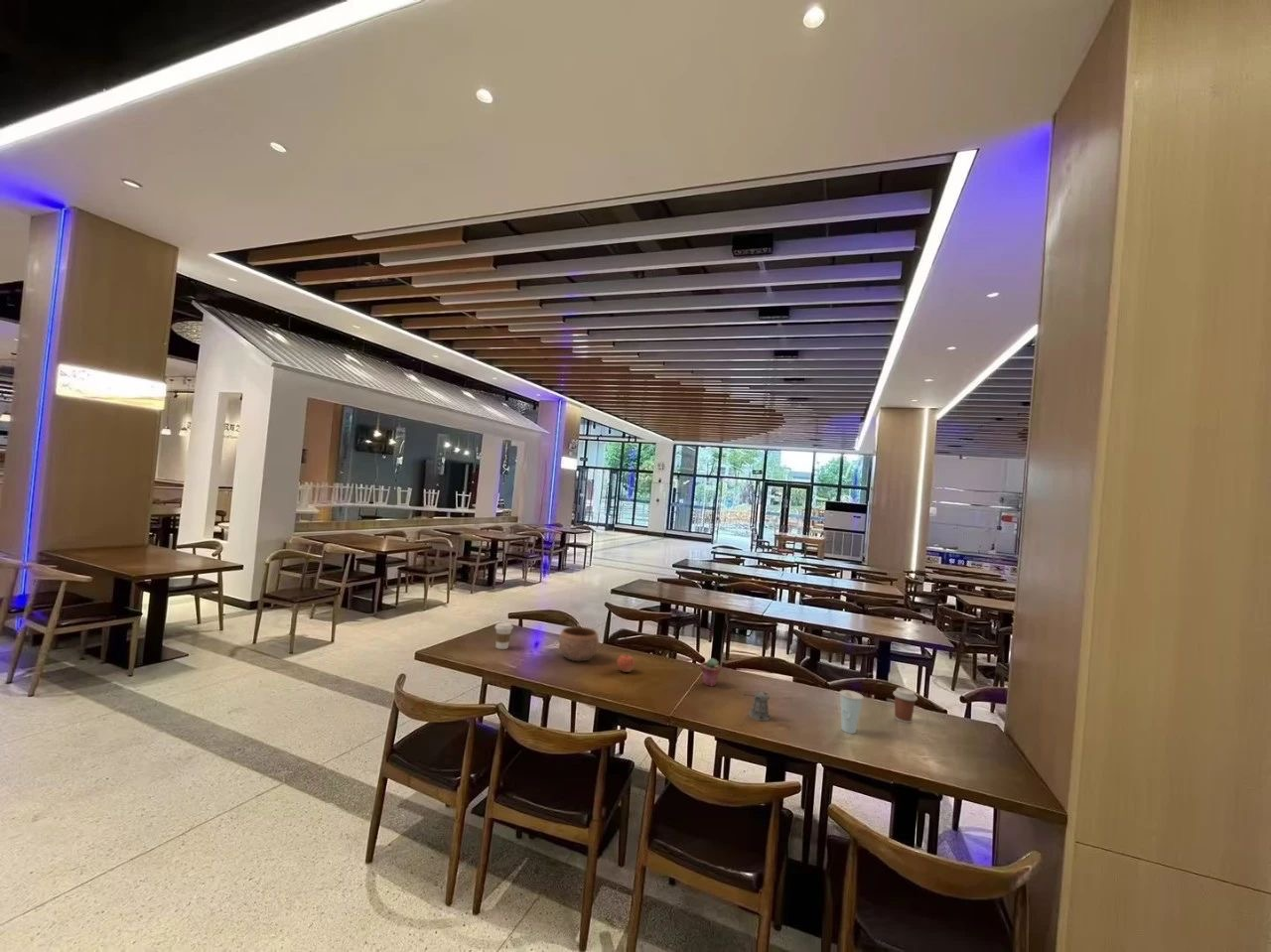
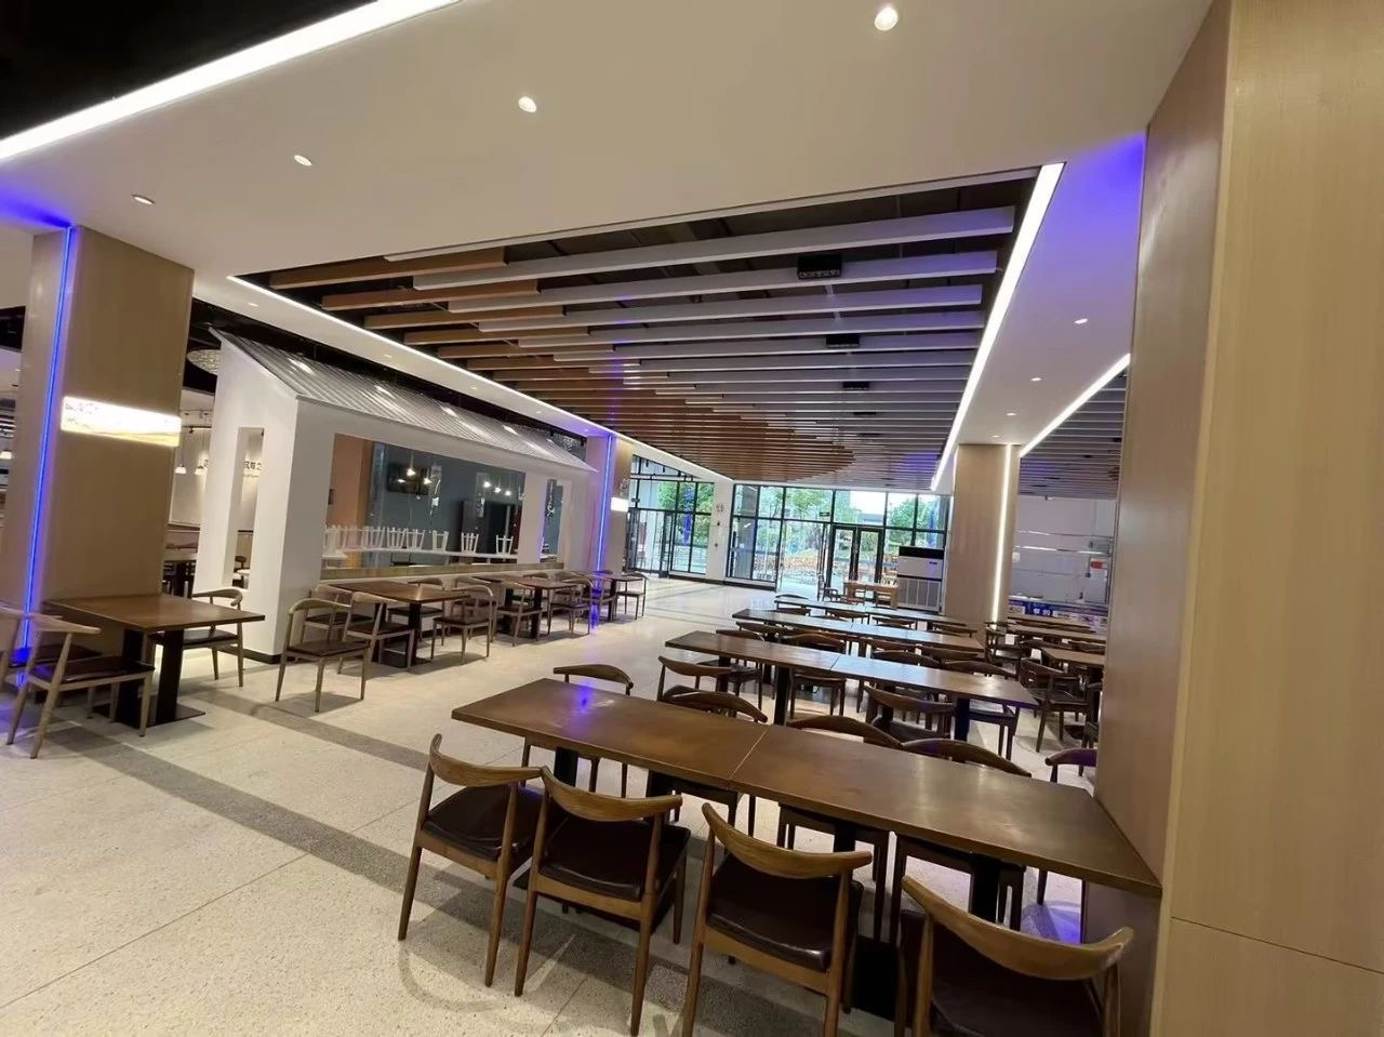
- bowl [558,625,600,662]
- coffee cup [893,687,918,724]
- potted succulent [700,657,722,687]
- coffee cup [494,621,513,650]
- apple [616,653,636,673]
- pepper shaker [743,690,772,722]
- cup [839,689,865,735]
